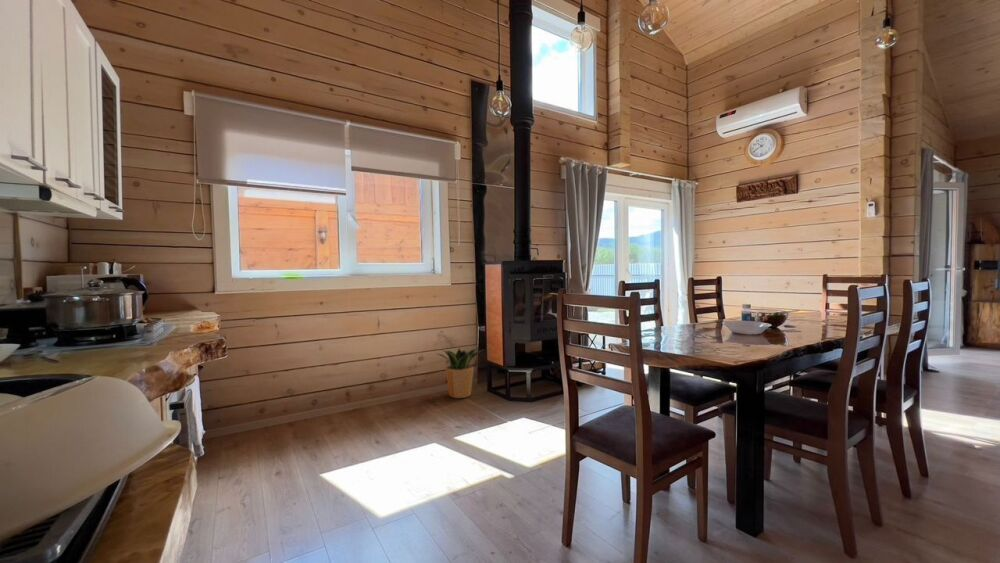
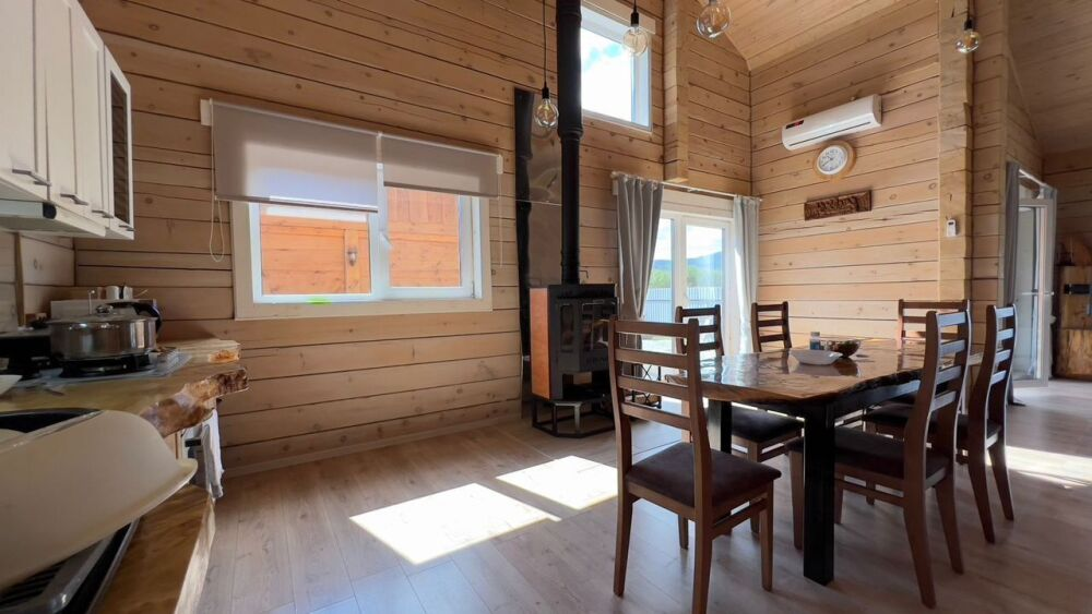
- potted plant [436,346,484,399]
